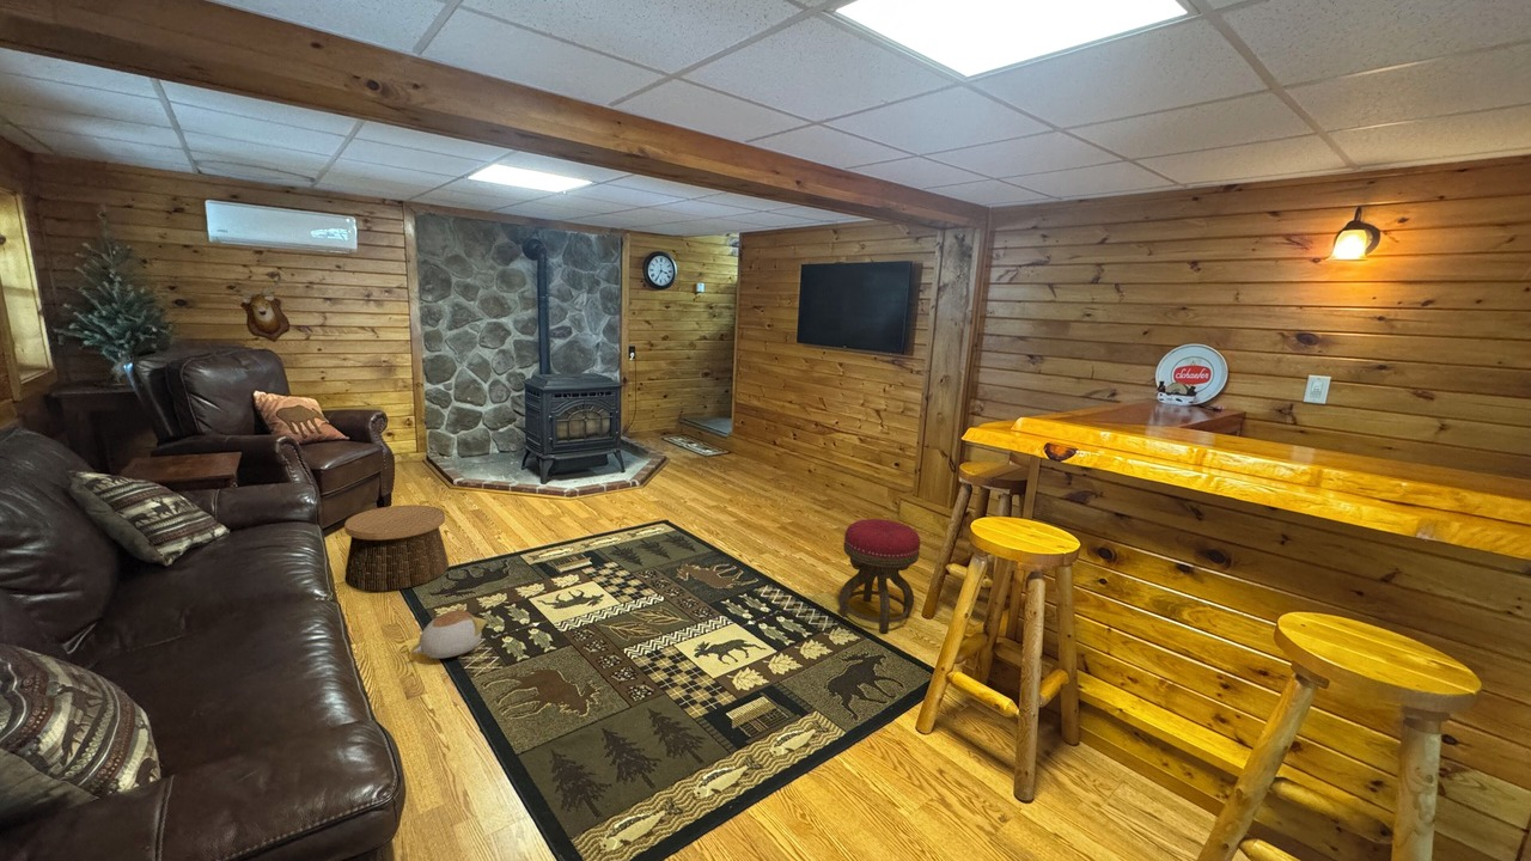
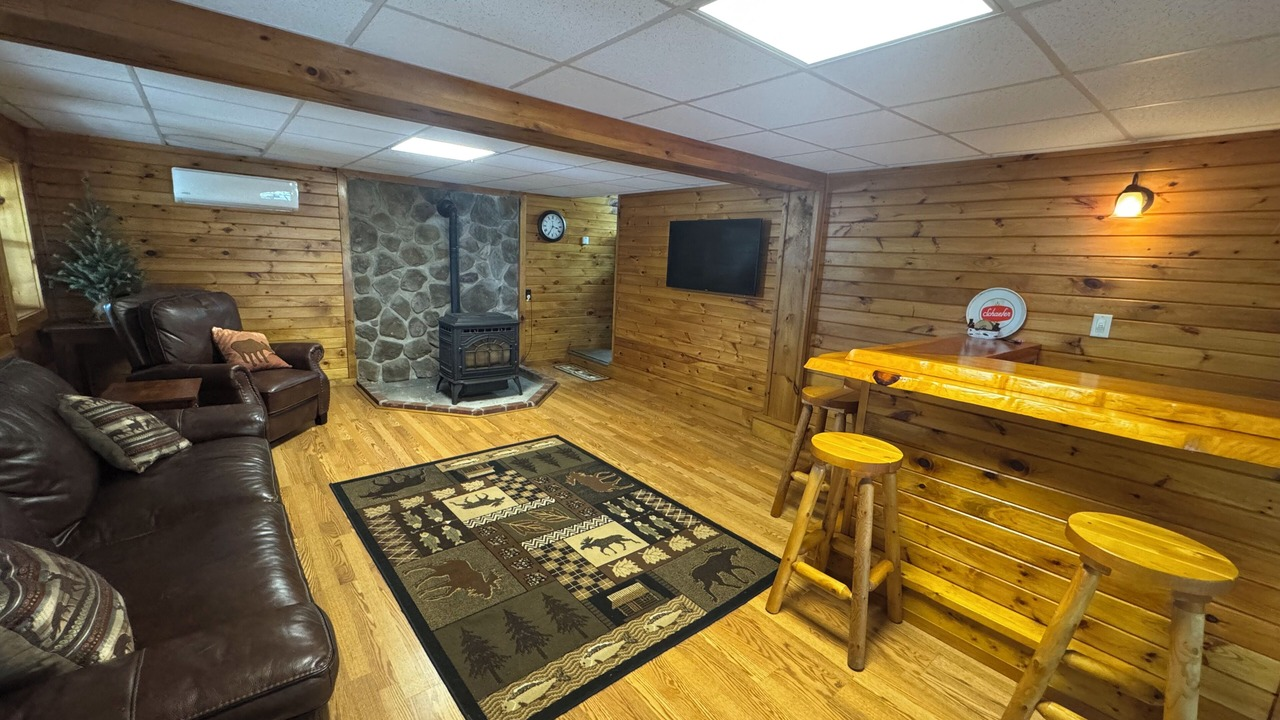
- stool [837,518,921,634]
- mounted trophy [236,270,292,343]
- plush toy [411,604,488,659]
- basket [343,503,450,592]
